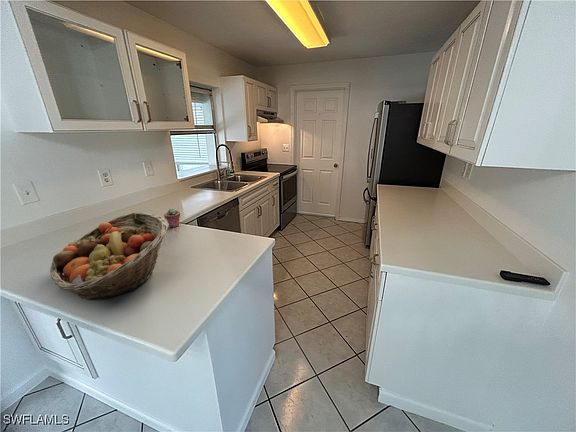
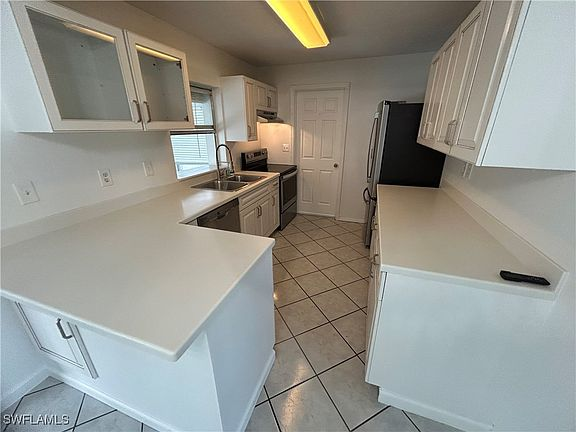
- potted succulent [163,207,181,228]
- fruit basket [49,212,169,301]
